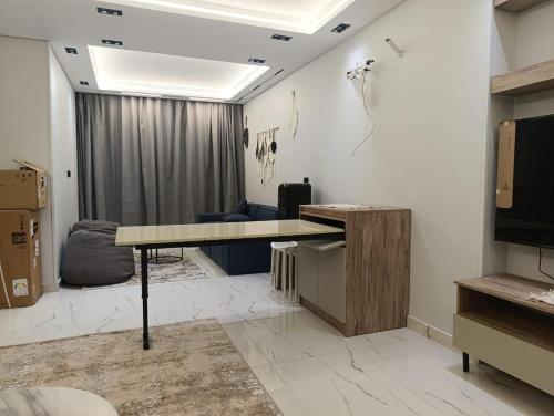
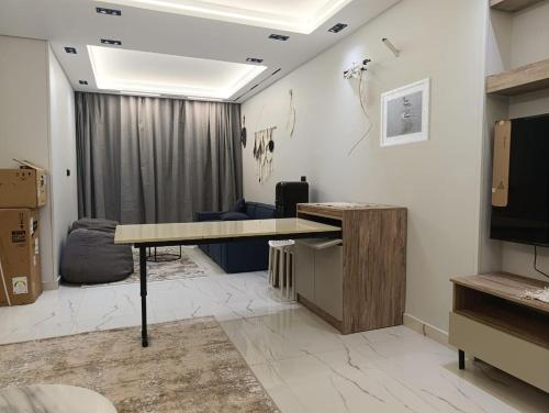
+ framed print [379,77,433,148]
